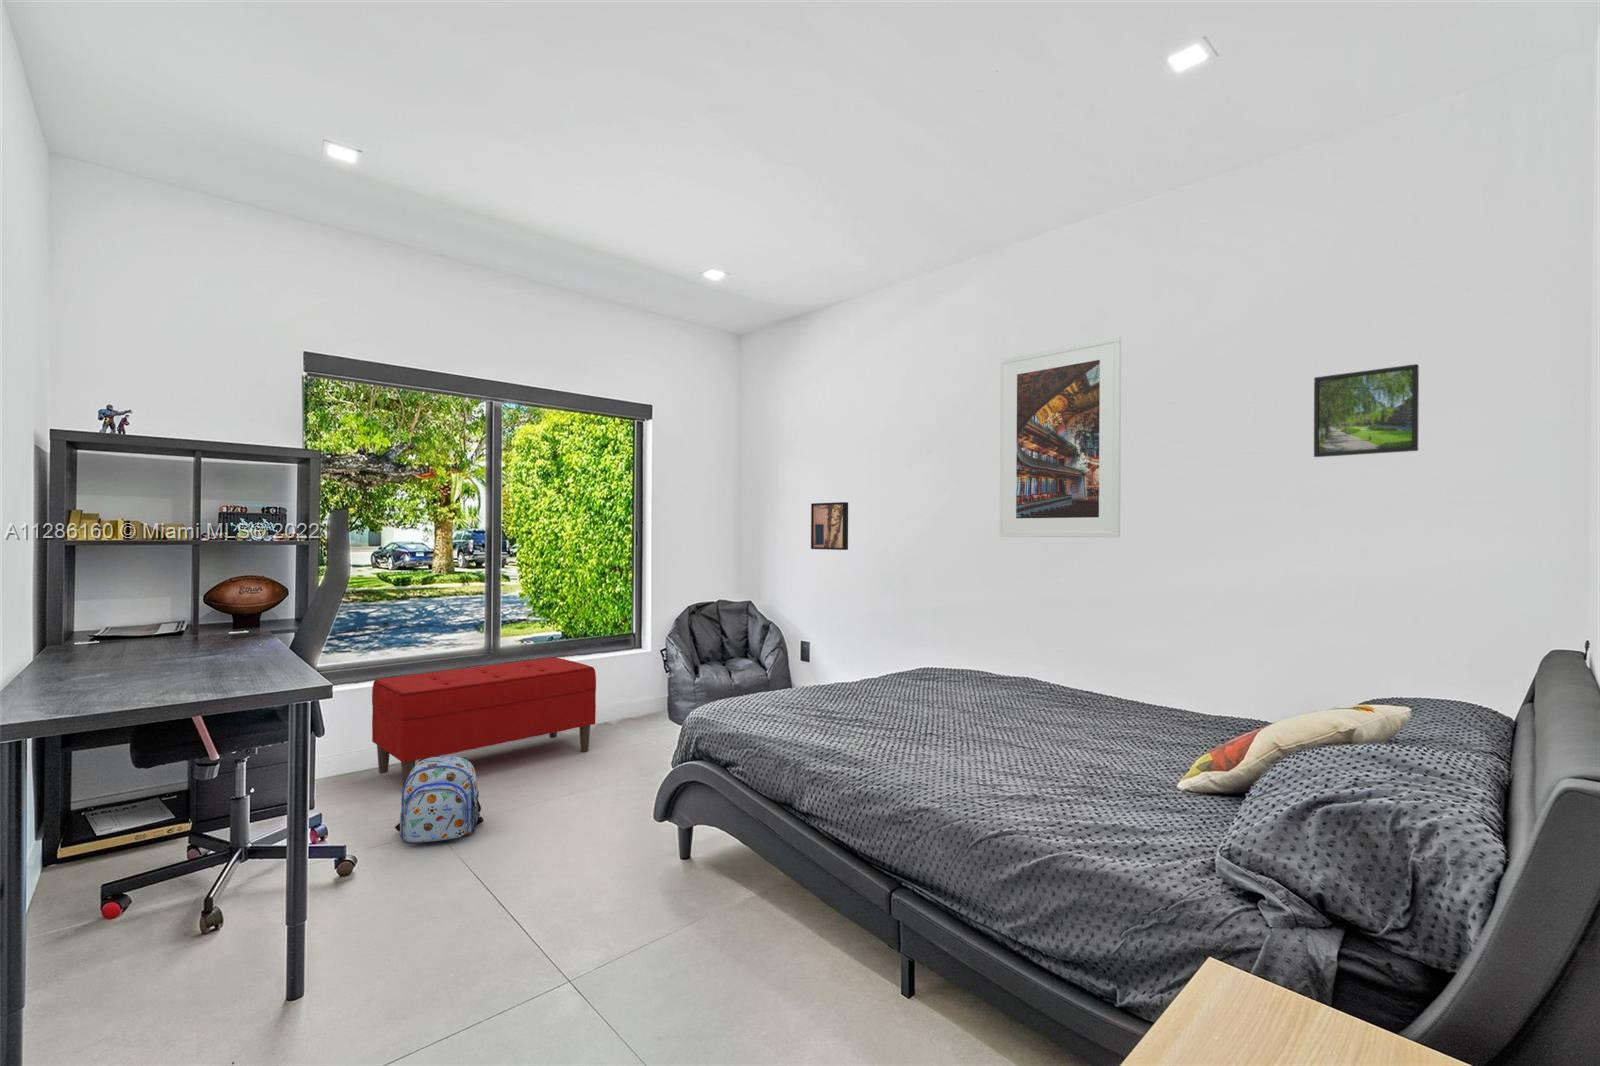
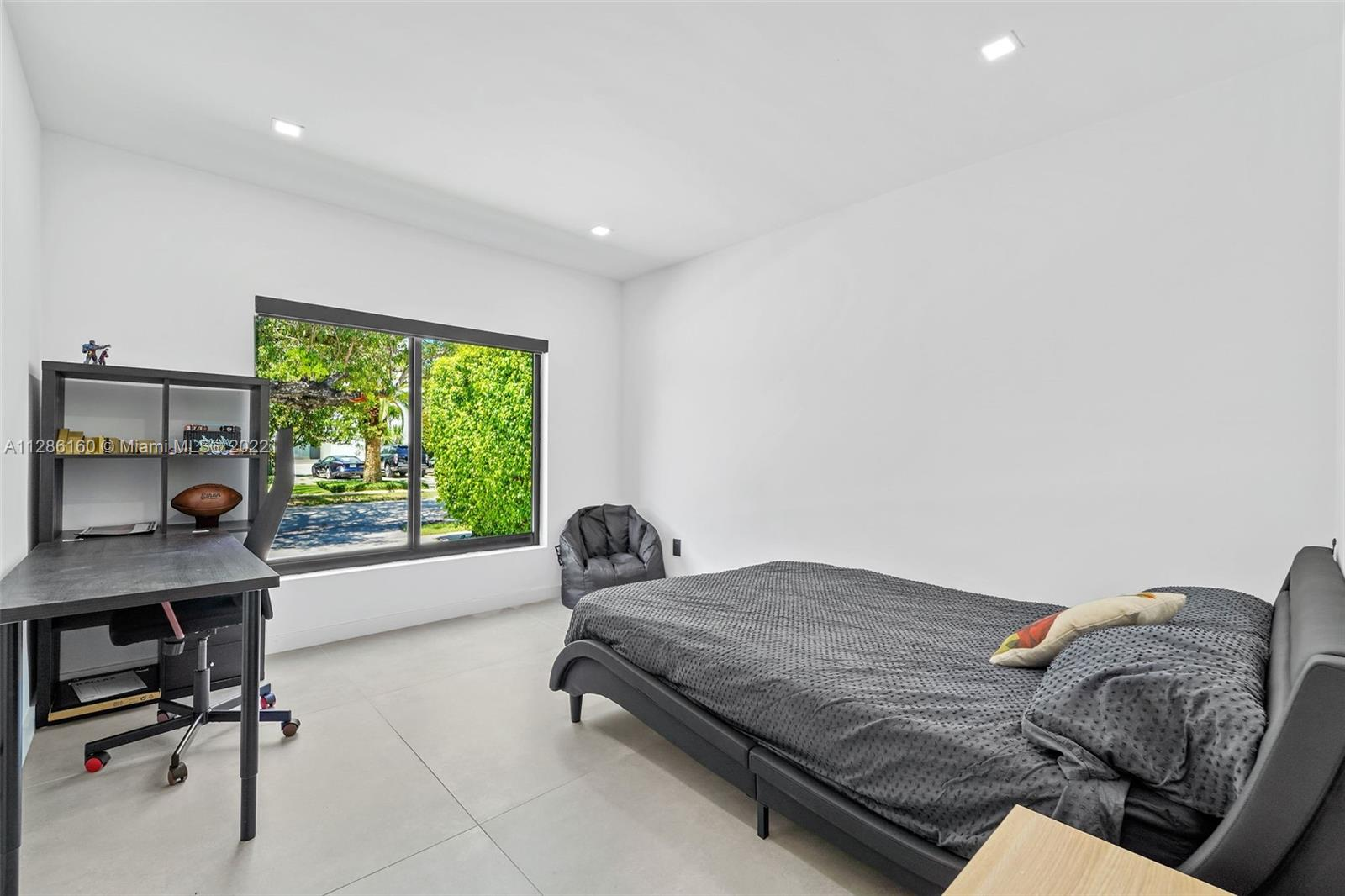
- backpack [394,755,484,844]
- wall art [810,501,849,551]
- bench [371,656,597,788]
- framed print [1313,363,1420,458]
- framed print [999,336,1122,538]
